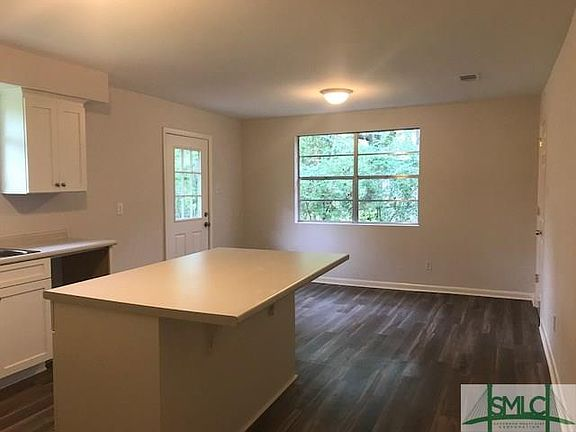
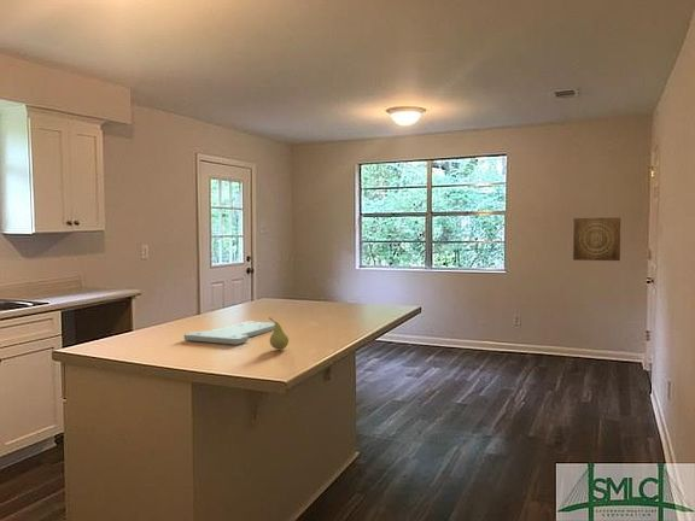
+ wall art [572,216,621,262]
+ fruit [268,316,290,351]
+ cutting board [183,321,275,346]
